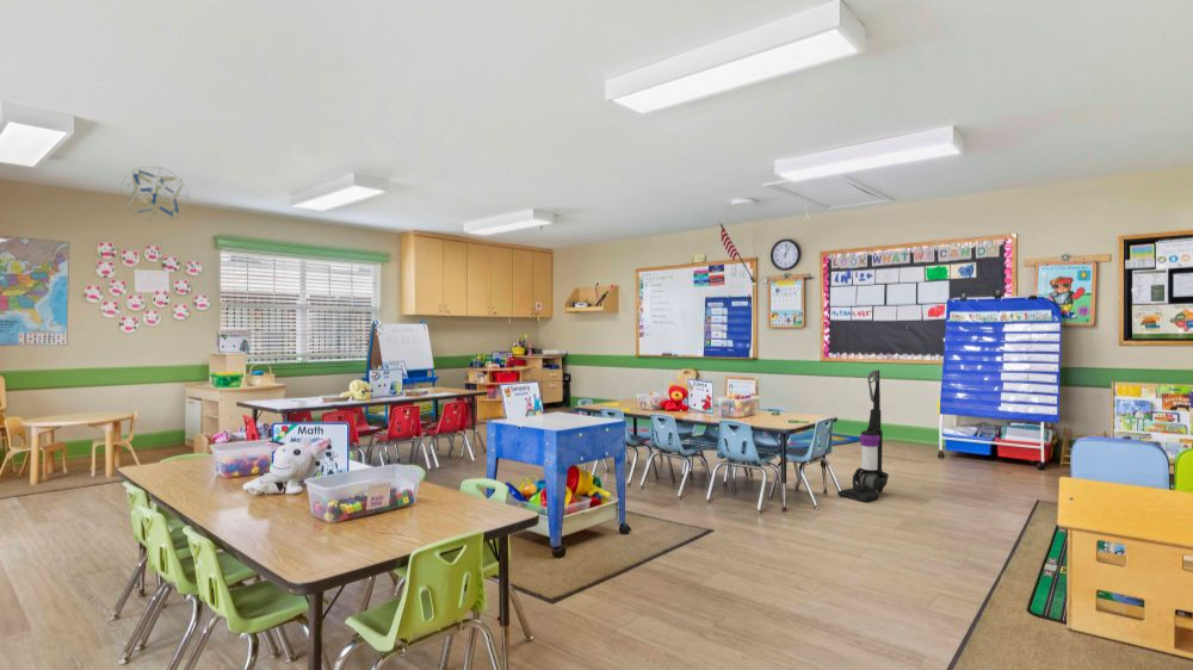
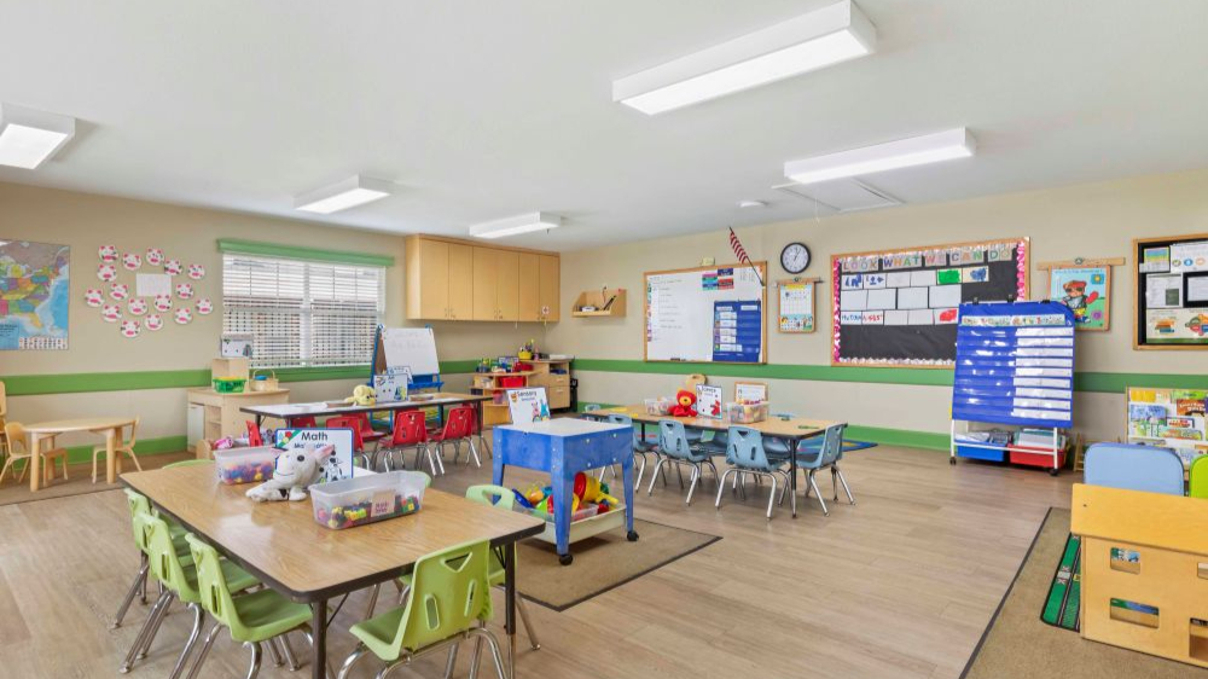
- hanging mobile [119,165,190,224]
- vacuum cleaner [836,368,890,503]
